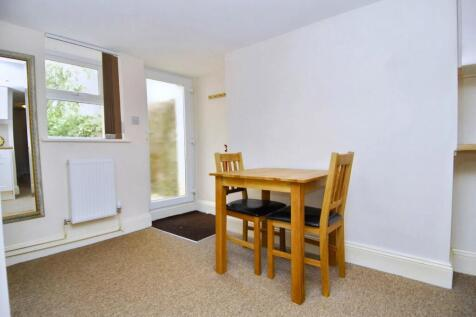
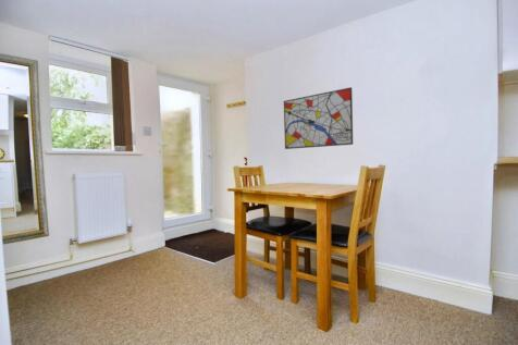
+ wall art [283,86,354,150]
